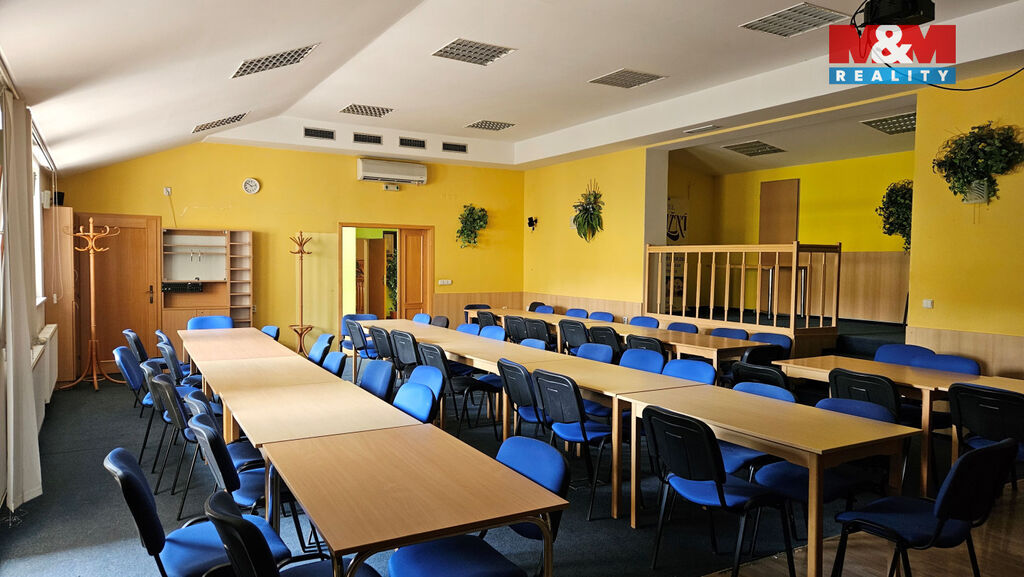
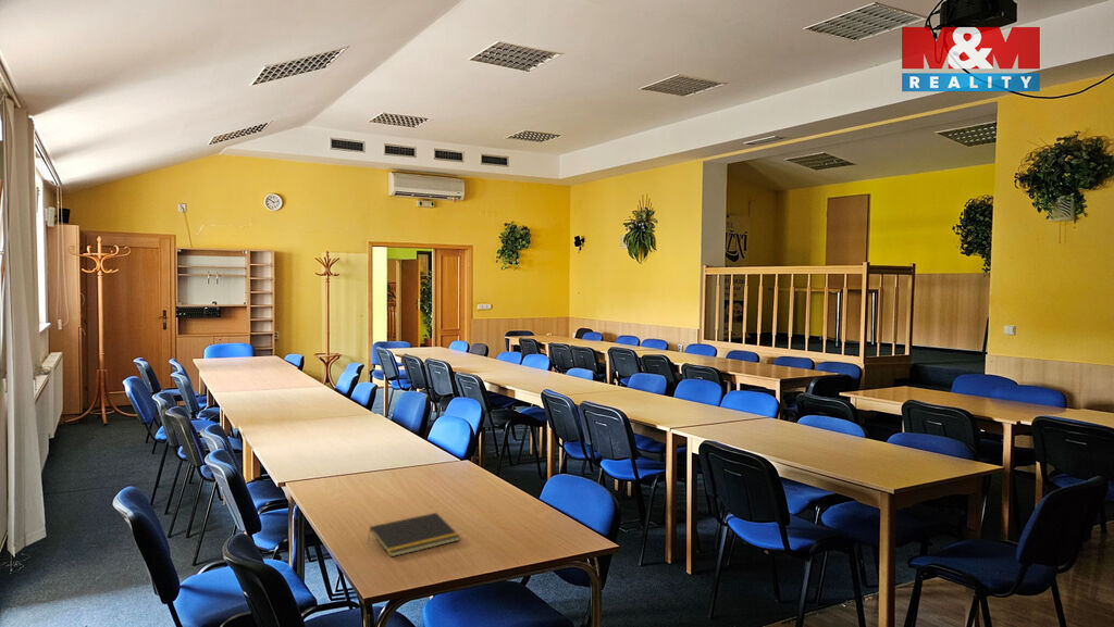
+ notepad [367,512,461,559]
